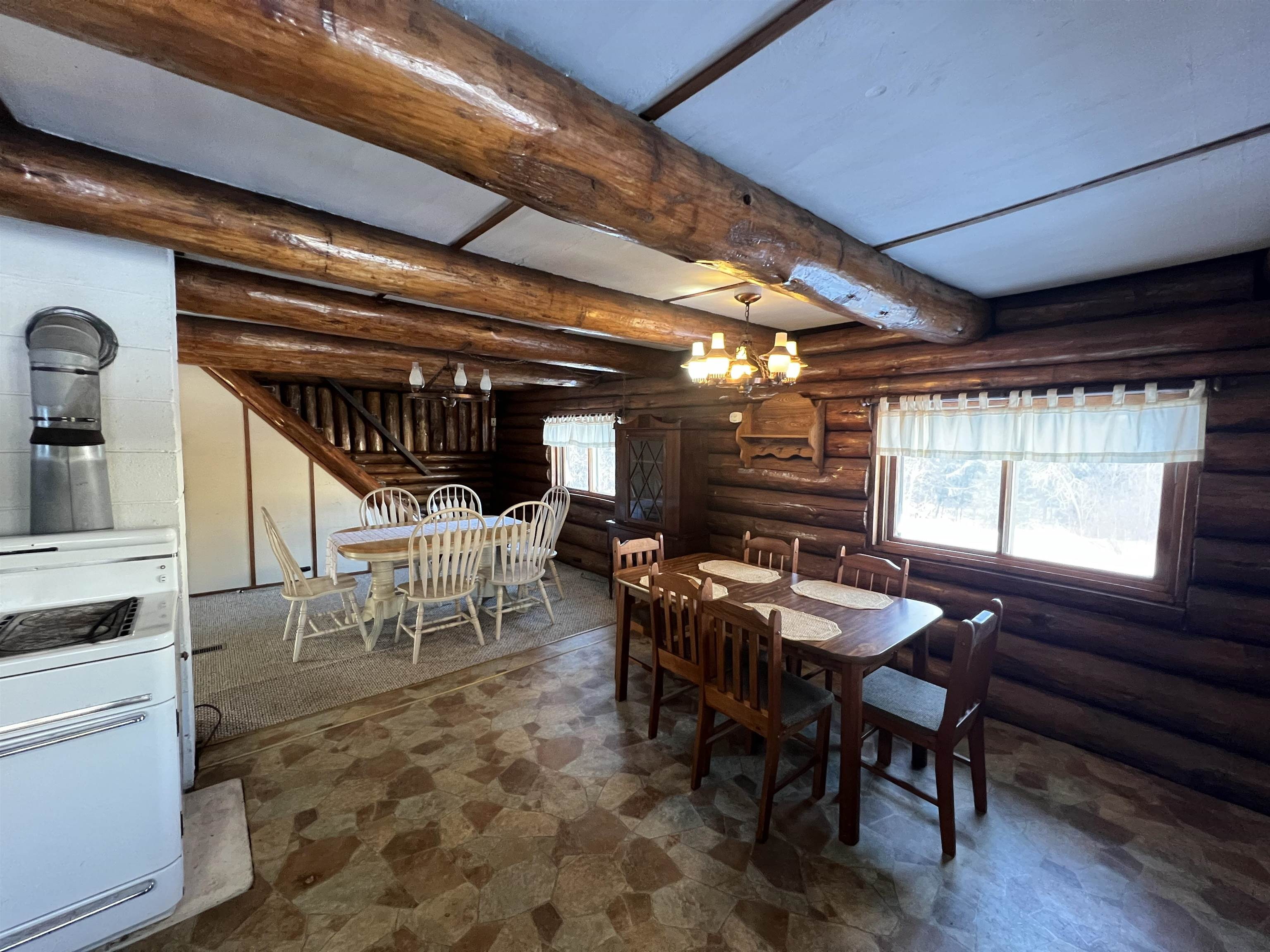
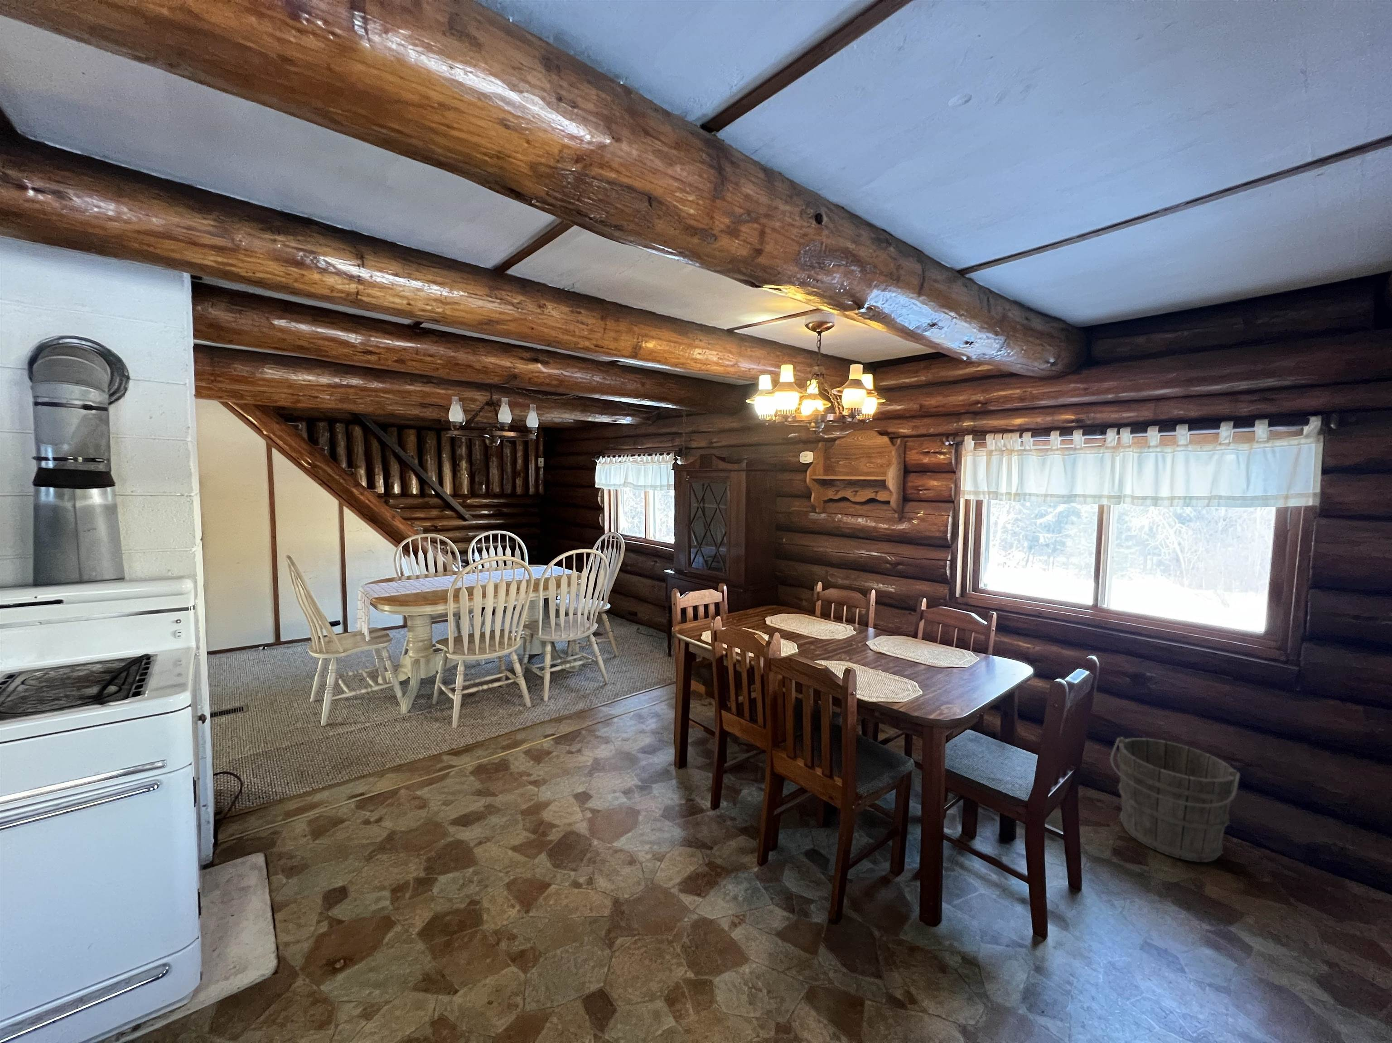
+ bucket [1109,736,1241,862]
